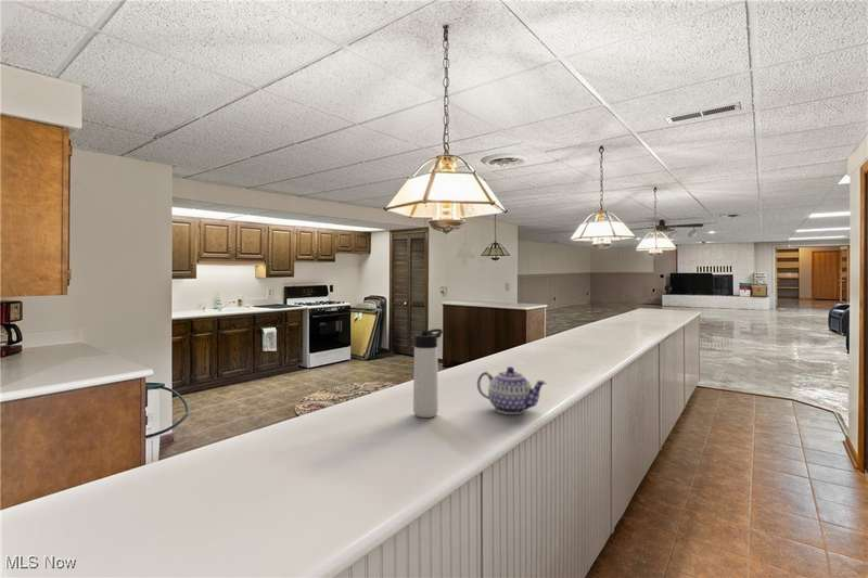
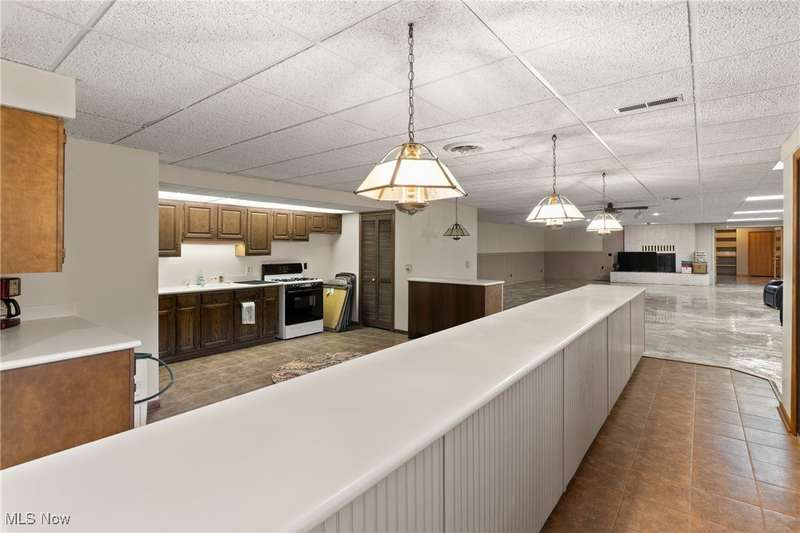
- teapot [476,365,548,415]
- thermos bottle [412,327,444,419]
